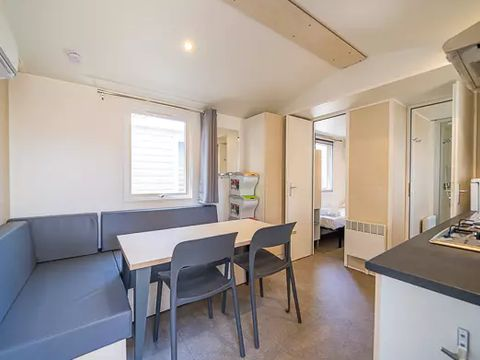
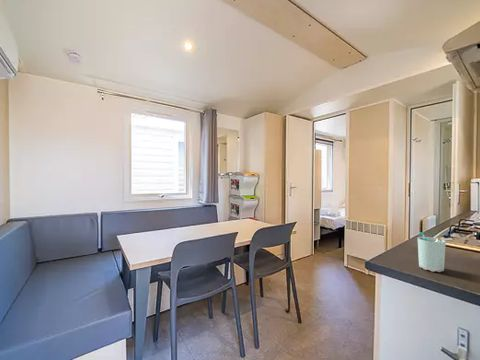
+ cup [417,231,447,273]
